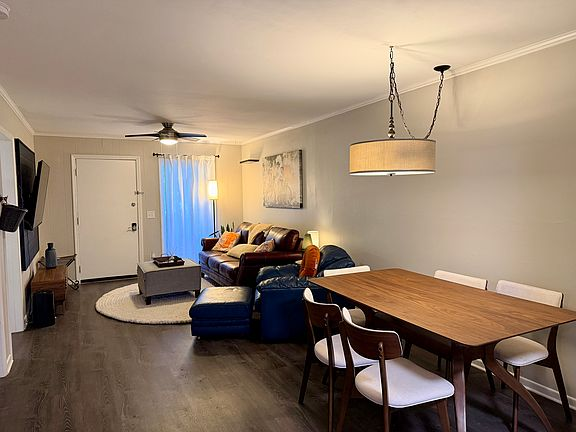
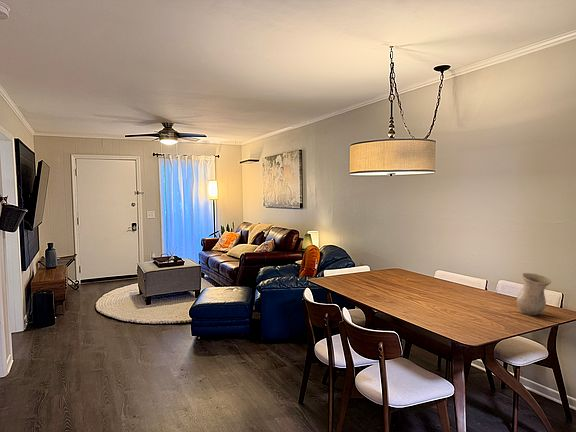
+ vase [516,272,552,316]
